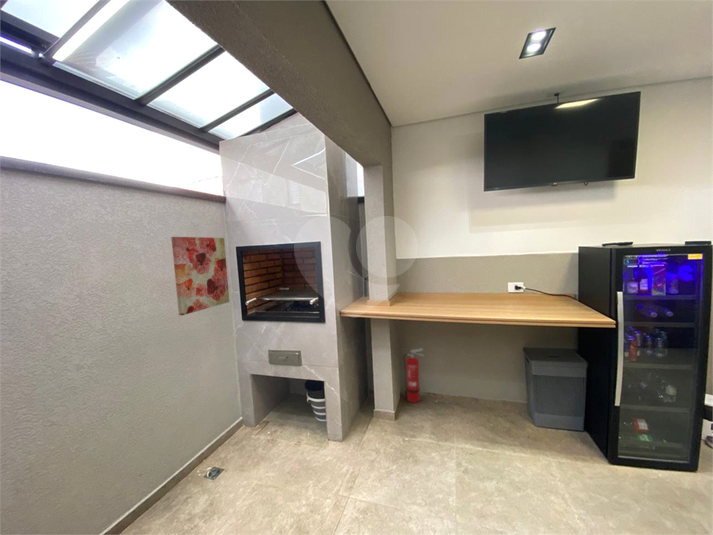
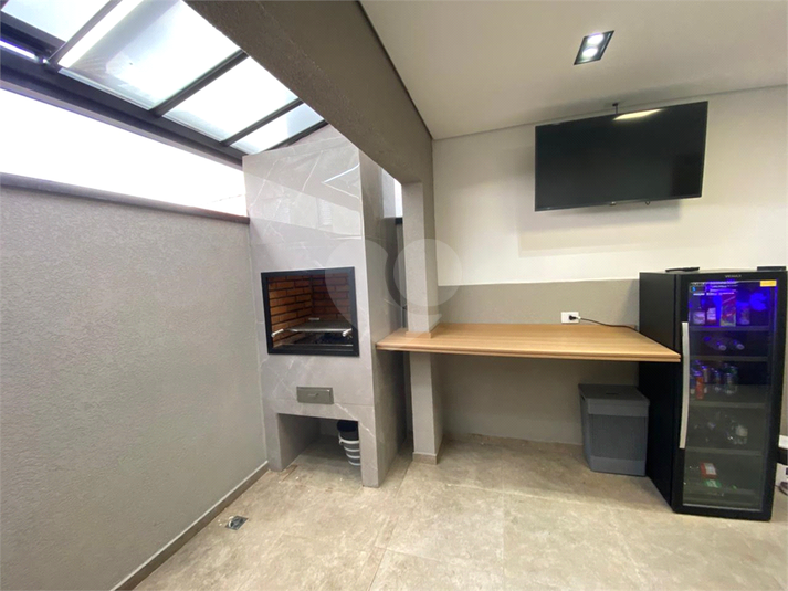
- wall art [170,236,230,316]
- fire extinguisher [403,347,425,404]
